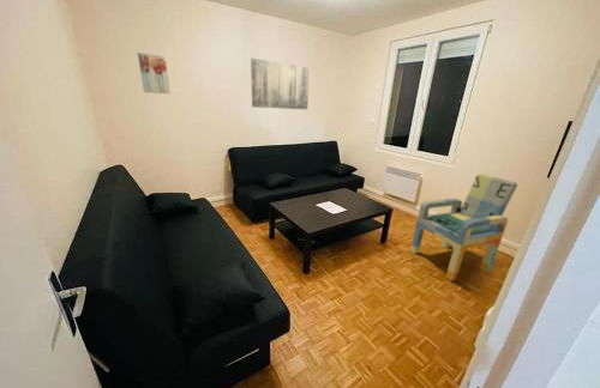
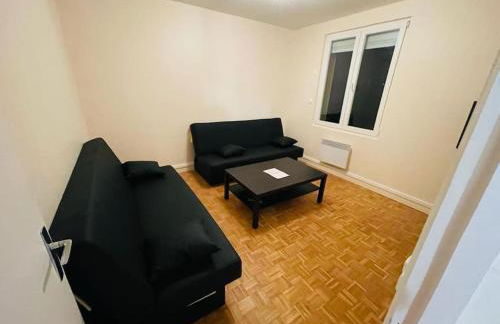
- wall art [137,51,172,95]
- wall art [250,57,311,110]
- armchair [409,172,518,281]
